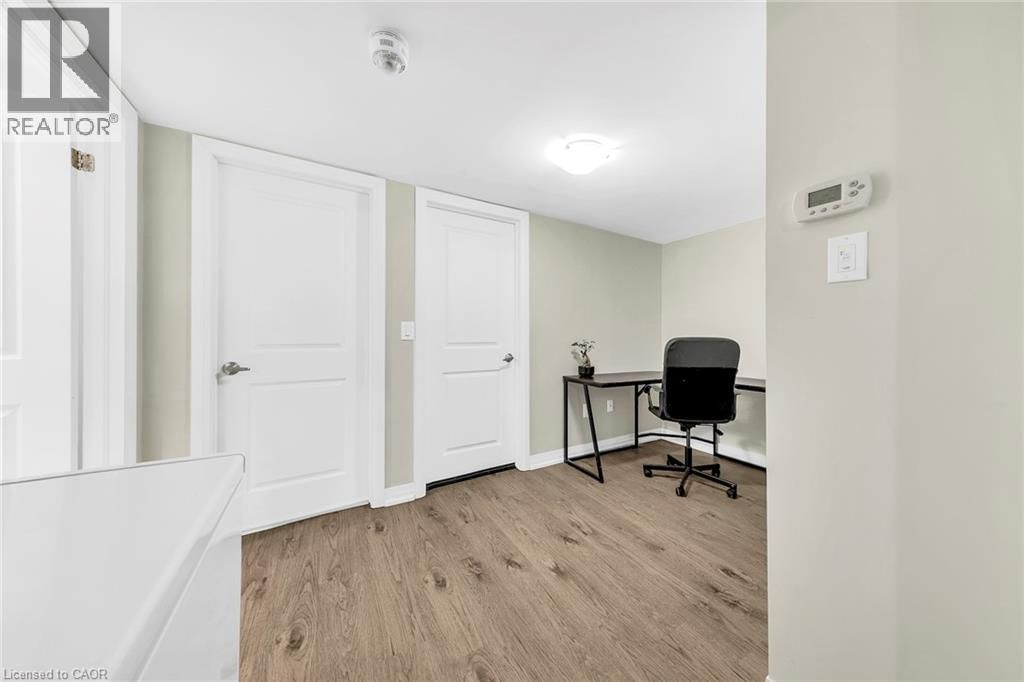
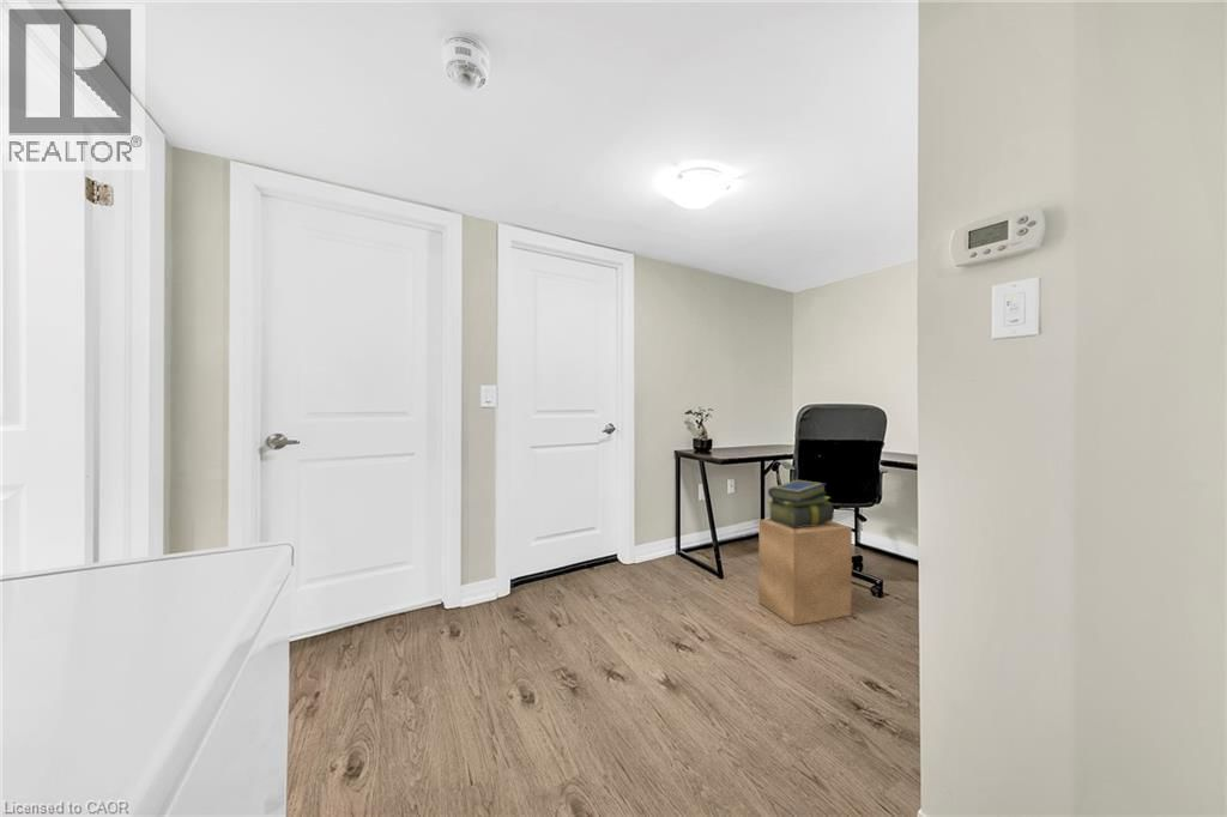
+ cardboard box [757,518,853,627]
+ stack of books [766,479,835,528]
